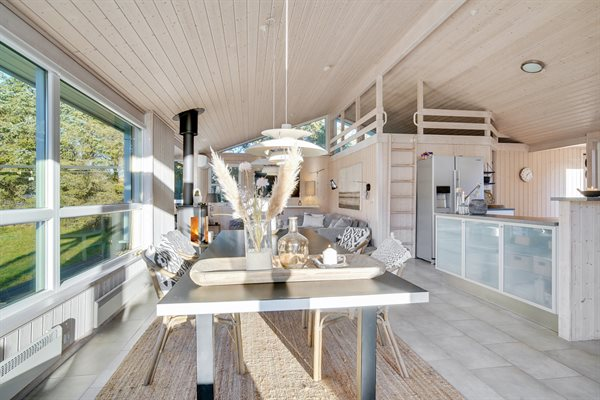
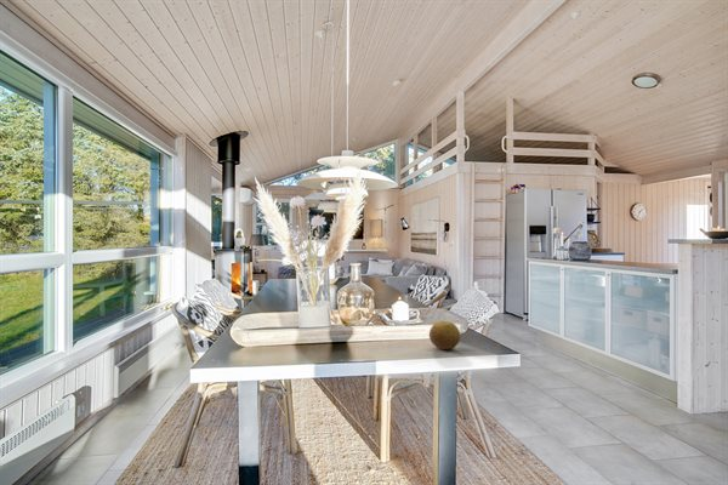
+ fruit [428,320,461,350]
